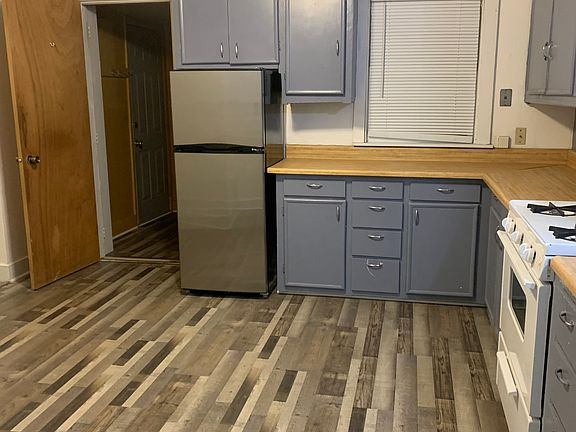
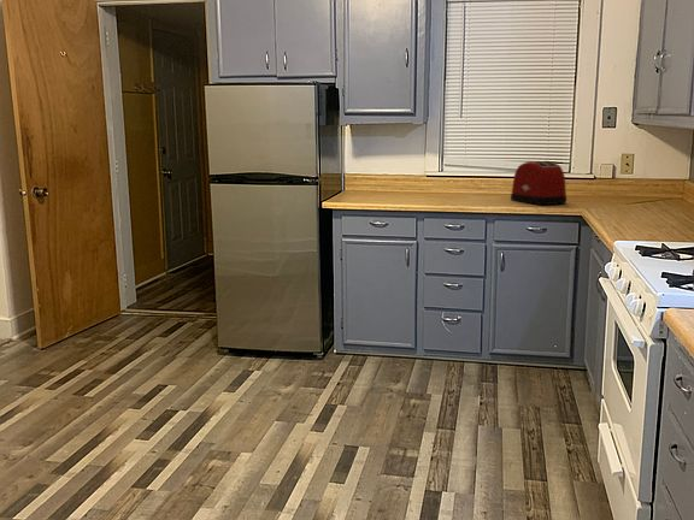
+ toaster [510,160,567,206]
